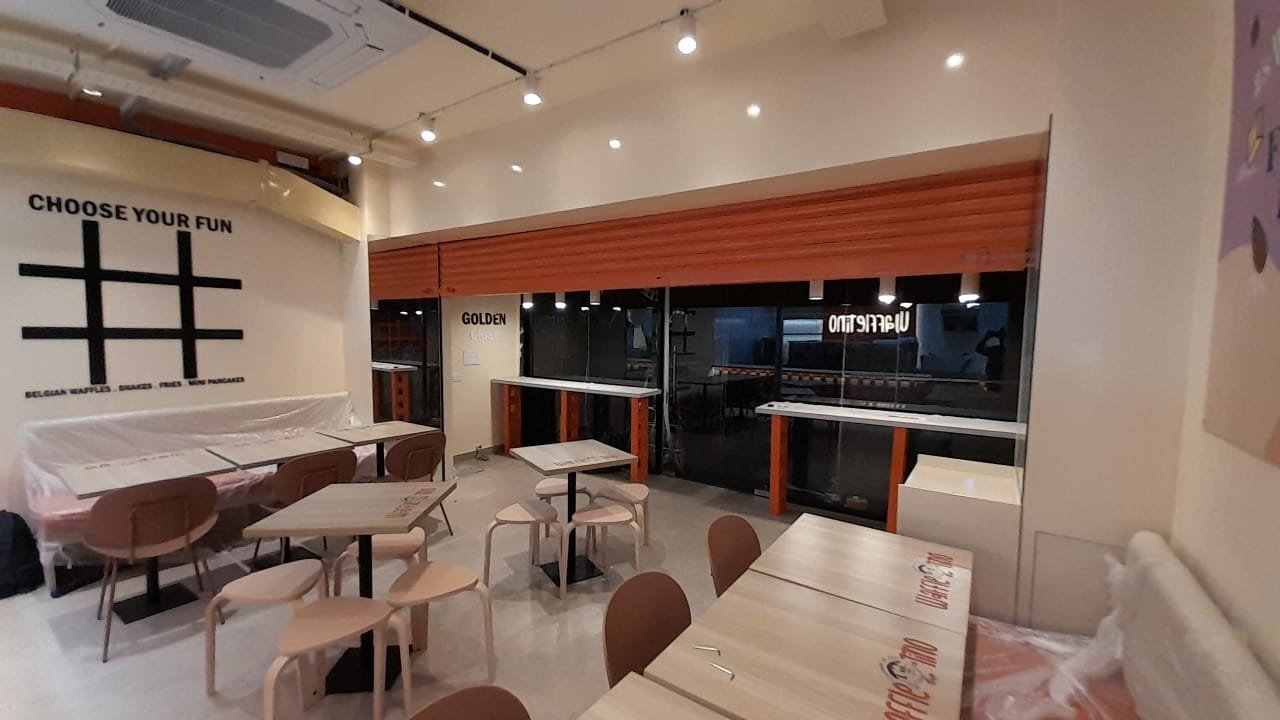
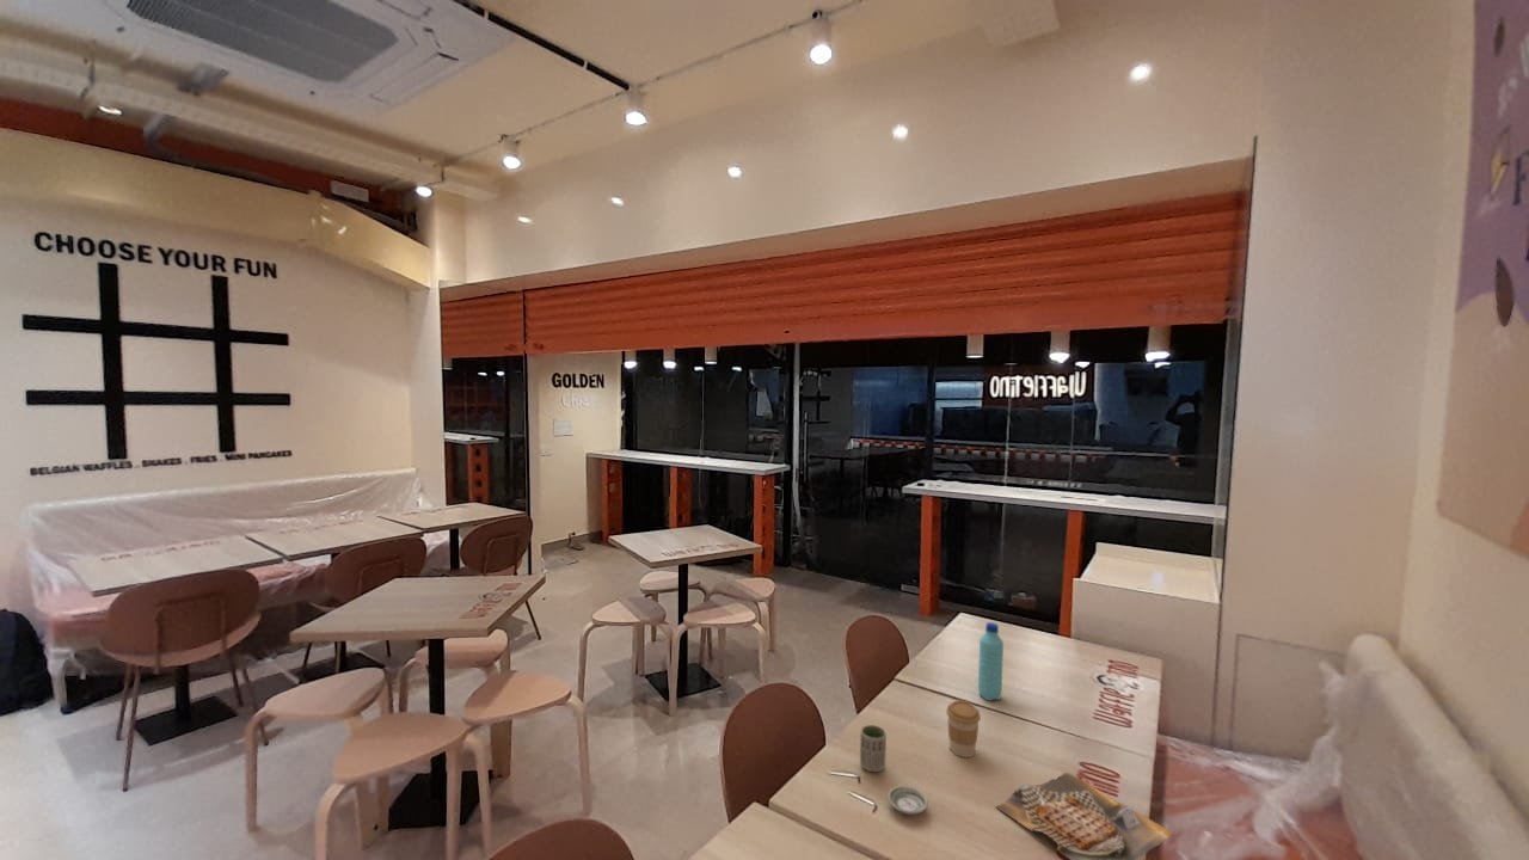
+ coffee cup [945,699,982,758]
+ saucer [886,785,928,816]
+ water bottle [977,621,1005,701]
+ cup [859,724,888,773]
+ waffle [995,772,1174,860]
